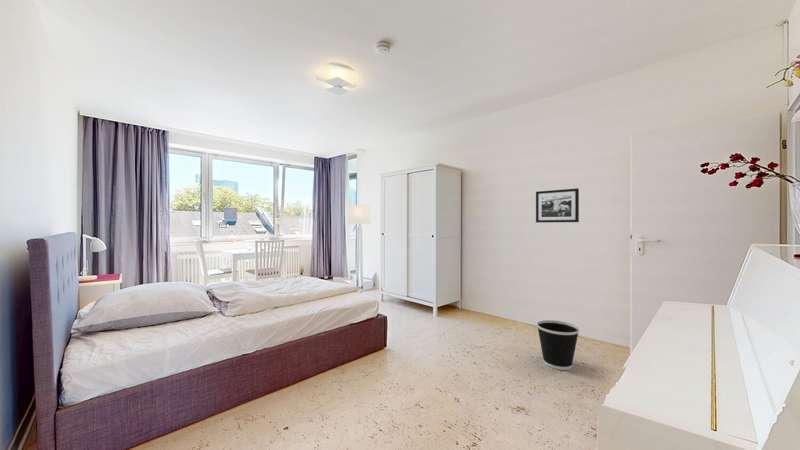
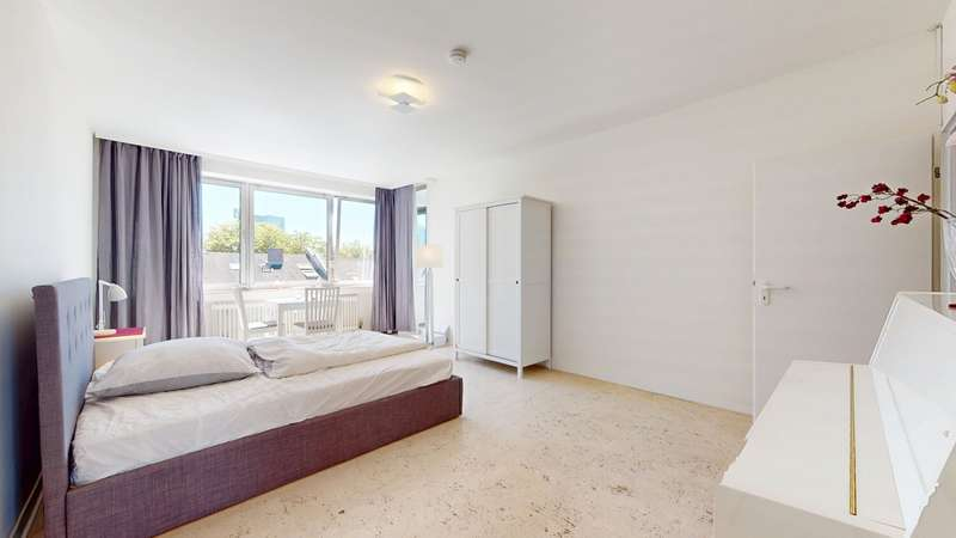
- picture frame [535,187,580,223]
- wastebasket [535,319,581,371]
